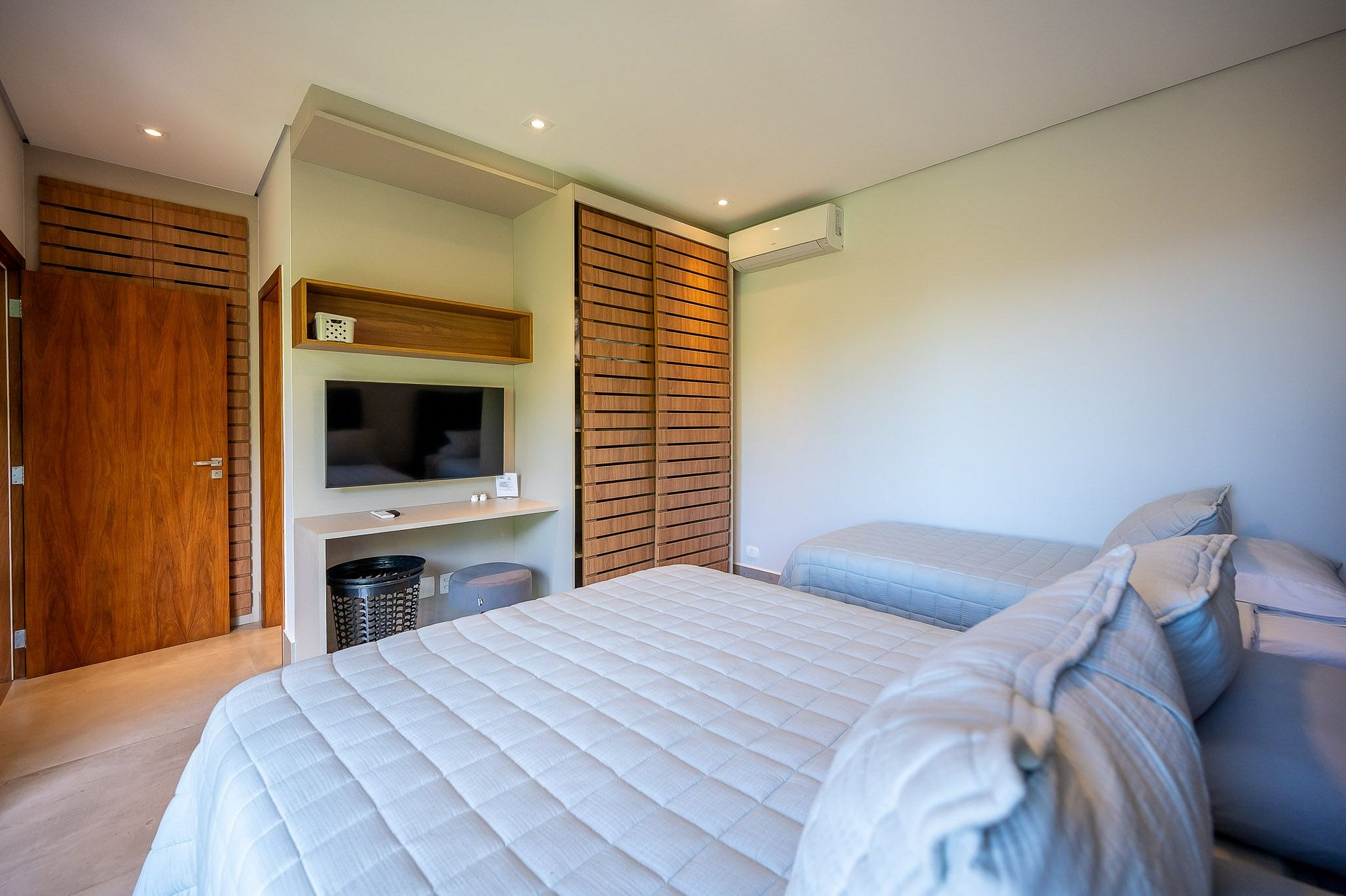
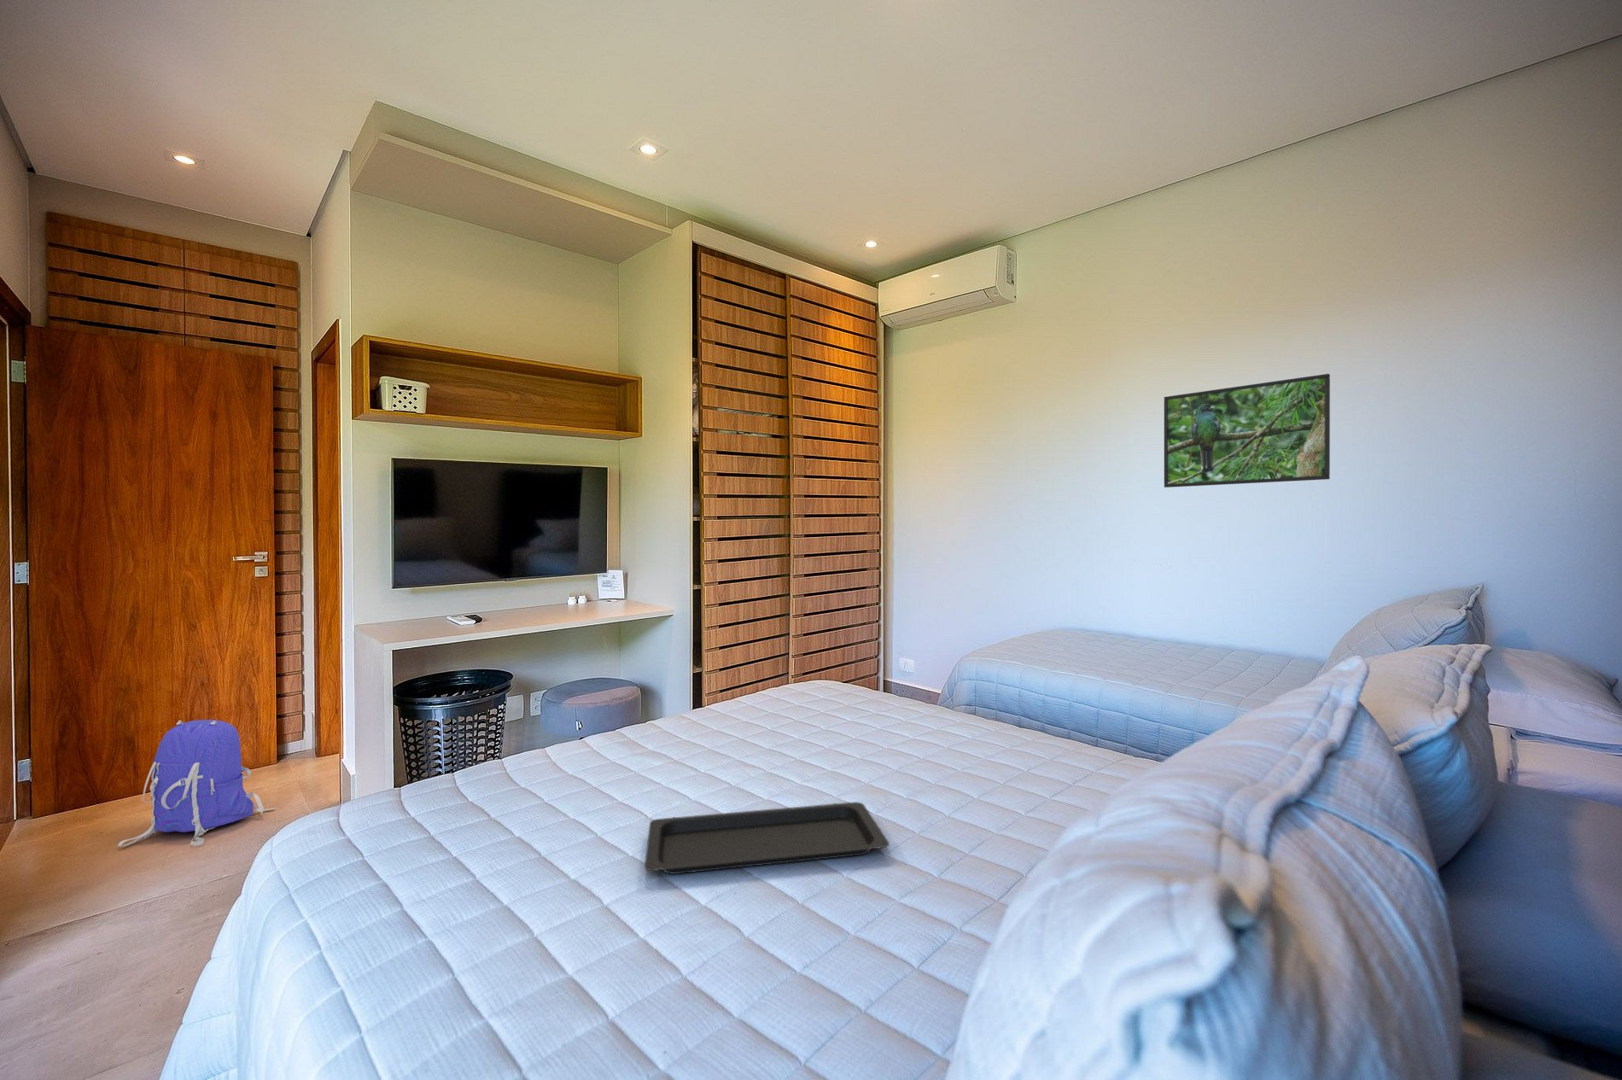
+ backpack [117,718,276,847]
+ serving tray [643,800,891,875]
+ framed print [1164,374,1330,488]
